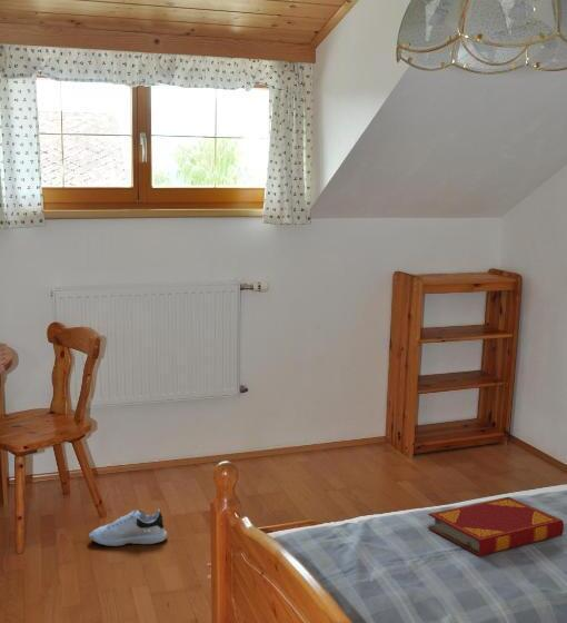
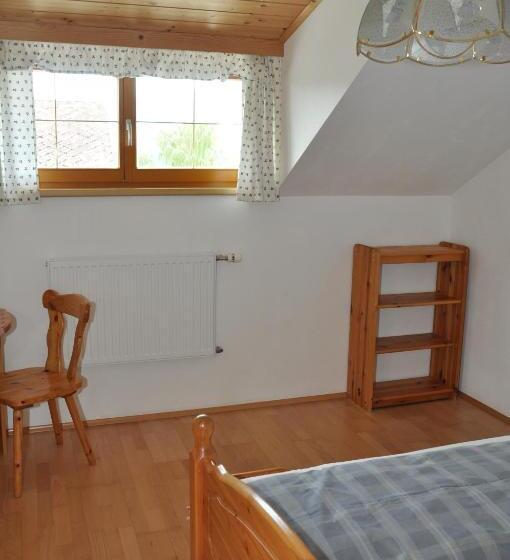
- shoe [88,508,168,547]
- hardback book [427,496,565,557]
